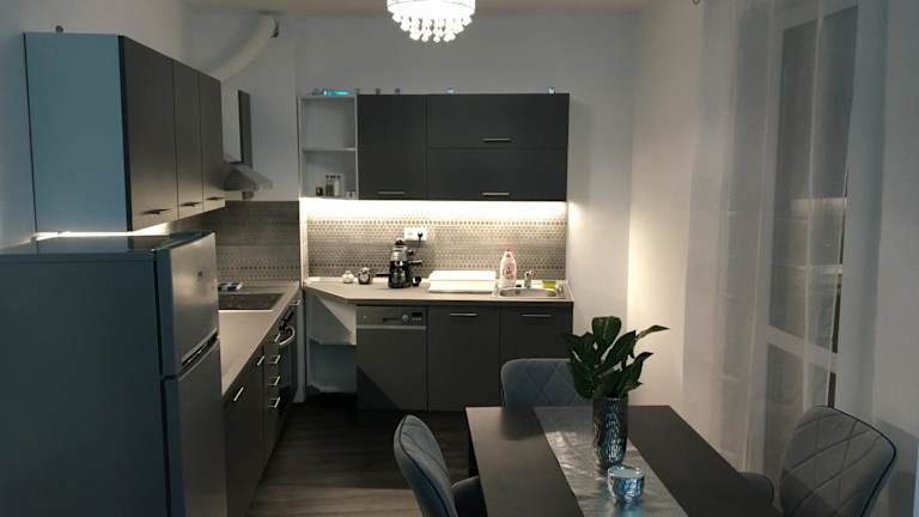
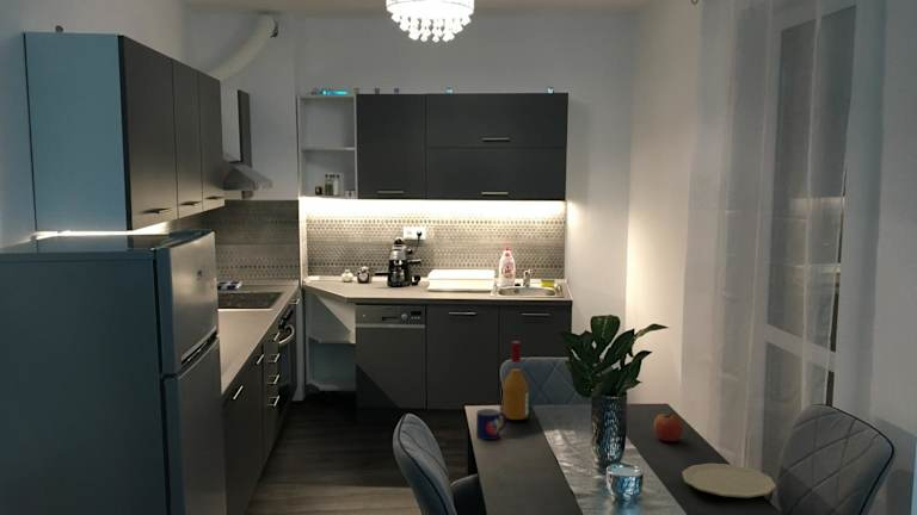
+ plate [681,463,777,500]
+ apple [653,411,684,442]
+ wine bottle [501,340,530,421]
+ mug [475,408,509,441]
